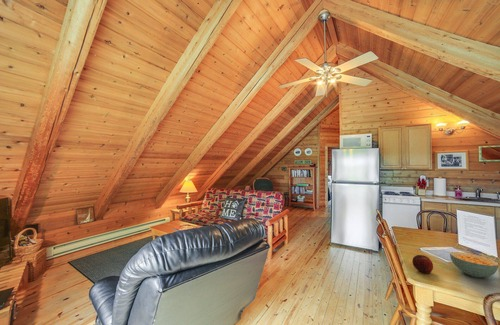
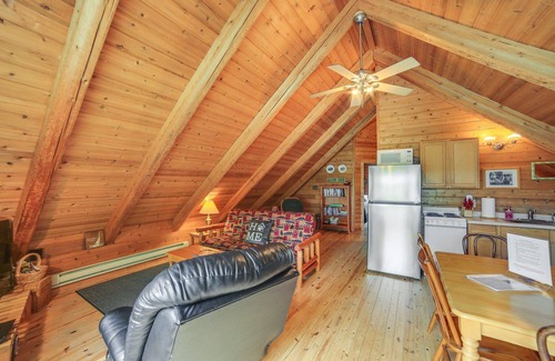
- fruit [411,254,434,274]
- cereal bowl [449,251,500,278]
